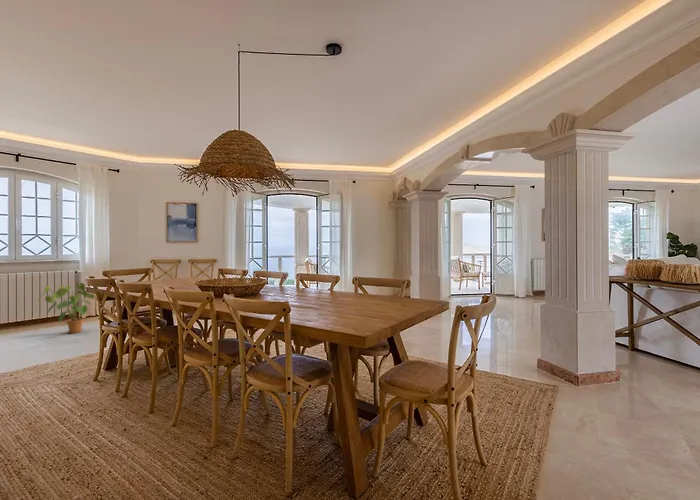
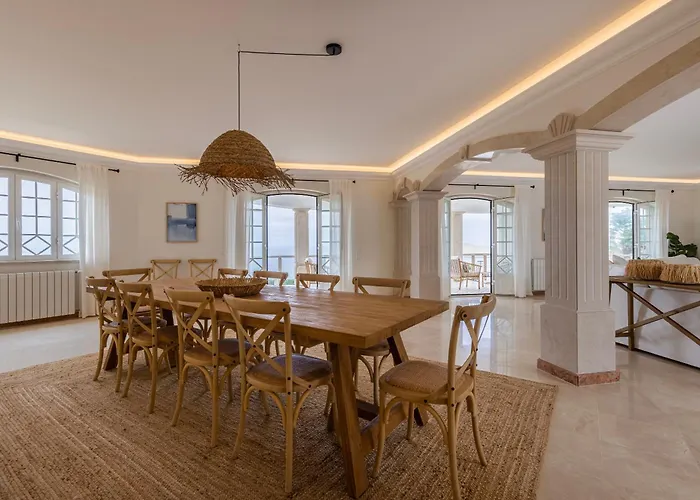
- house plant [36,282,96,334]
